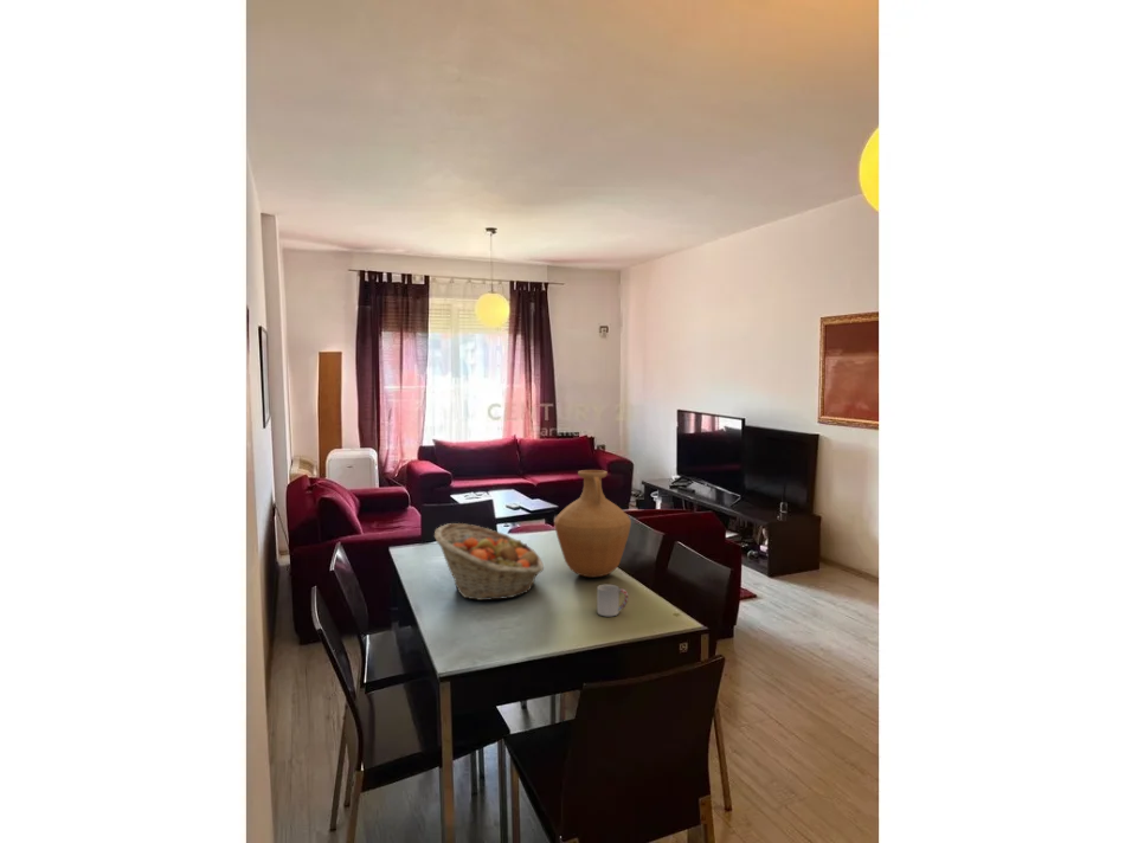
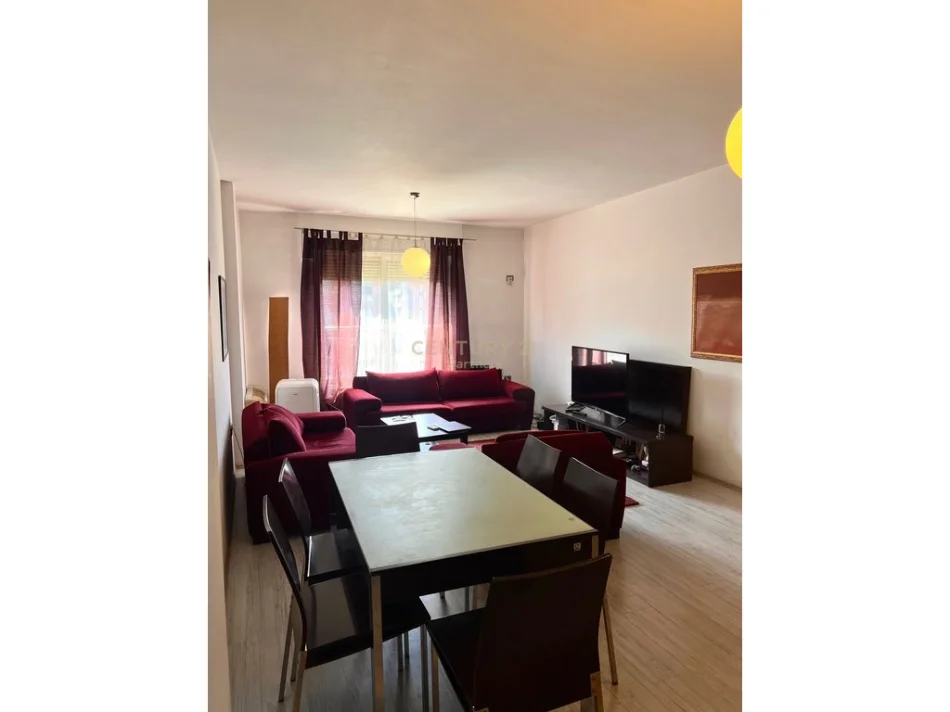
- cup [596,584,630,617]
- fruit basket [433,522,545,601]
- vase [553,469,632,578]
